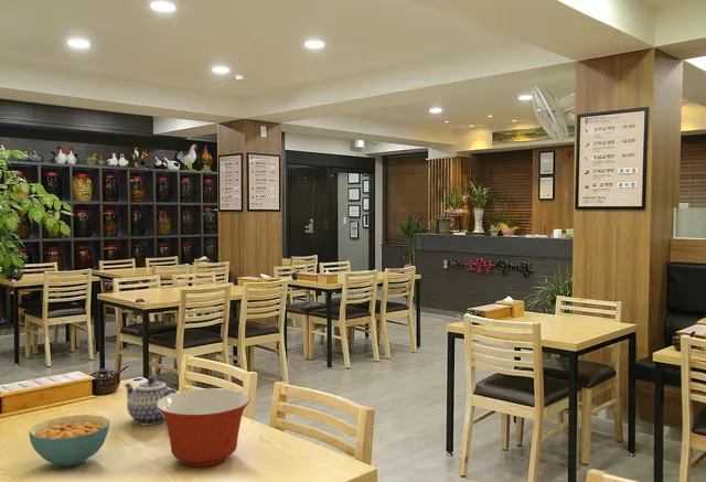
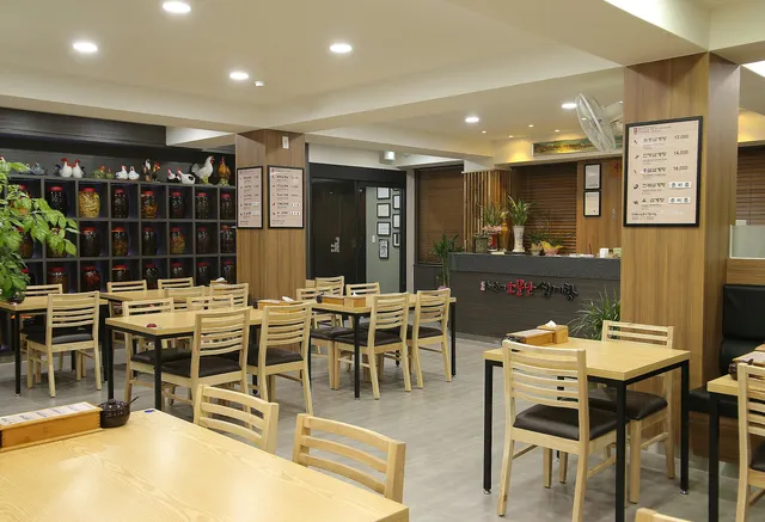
- teapot [122,375,179,426]
- cereal bowl [28,414,111,468]
- mixing bowl [157,387,252,468]
